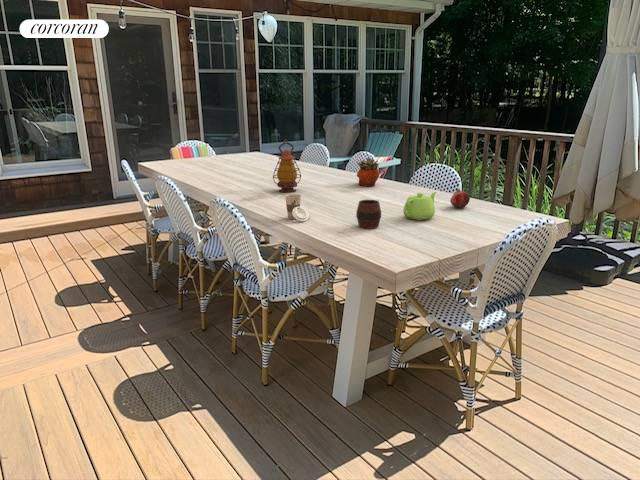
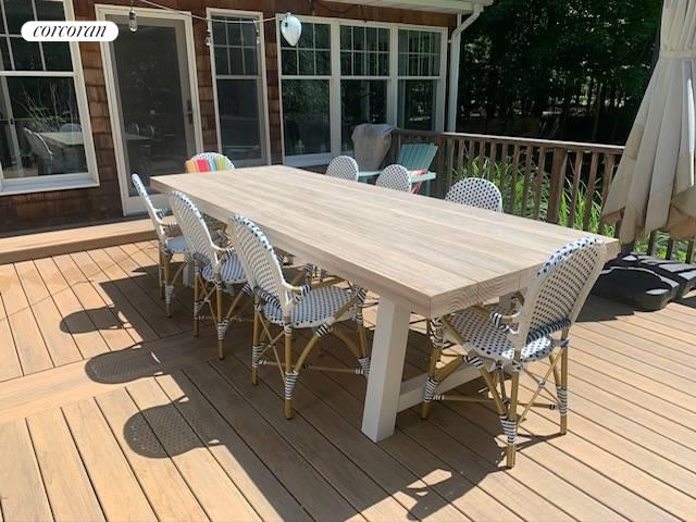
- cup [355,199,382,230]
- fruit [449,187,471,208]
- lantern [272,139,302,194]
- teapot [402,191,438,221]
- cup [284,193,309,223]
- succulent planter [356,157,380,188]
